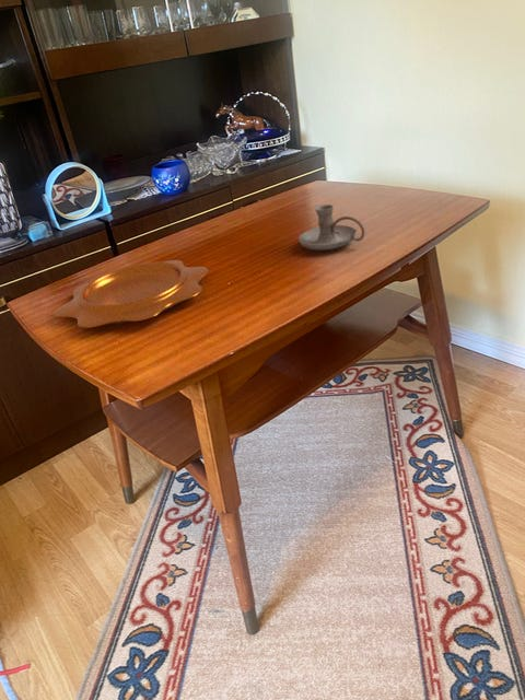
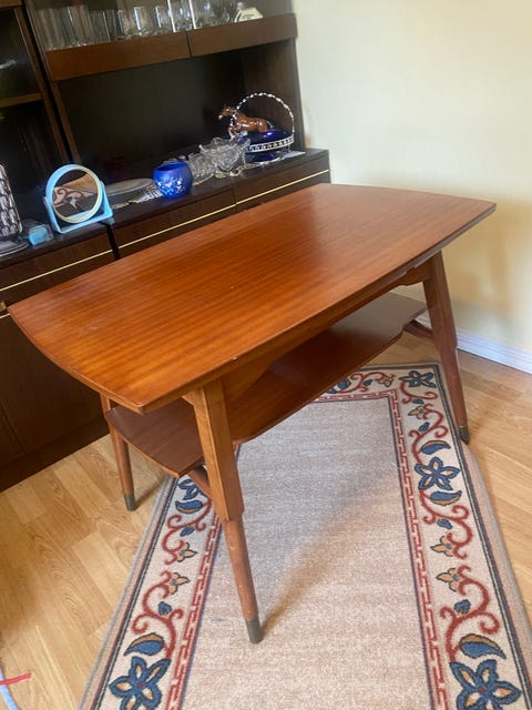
- candle holder [298,203,365,252]
- decorative bowl [52,259,209,329]
